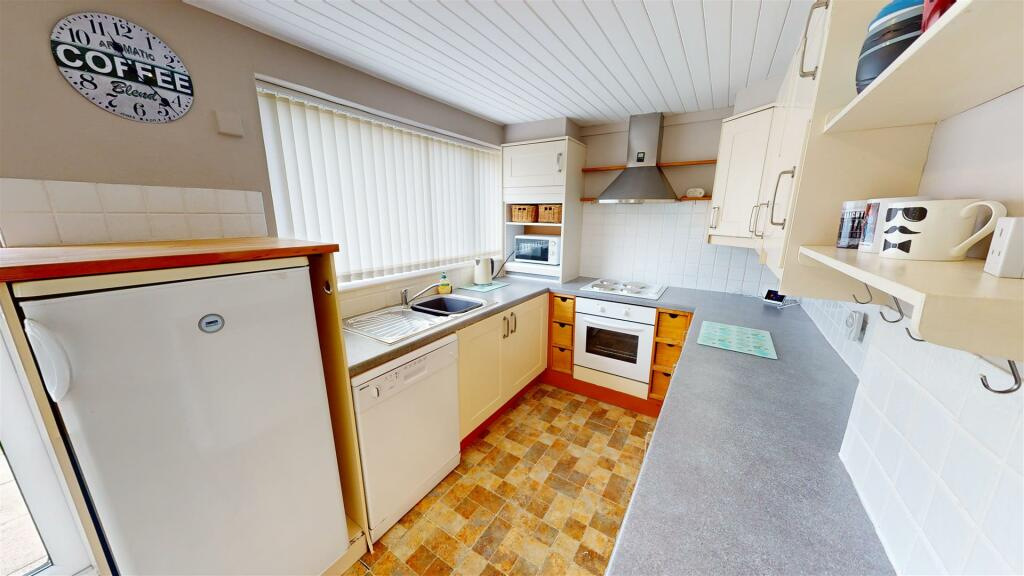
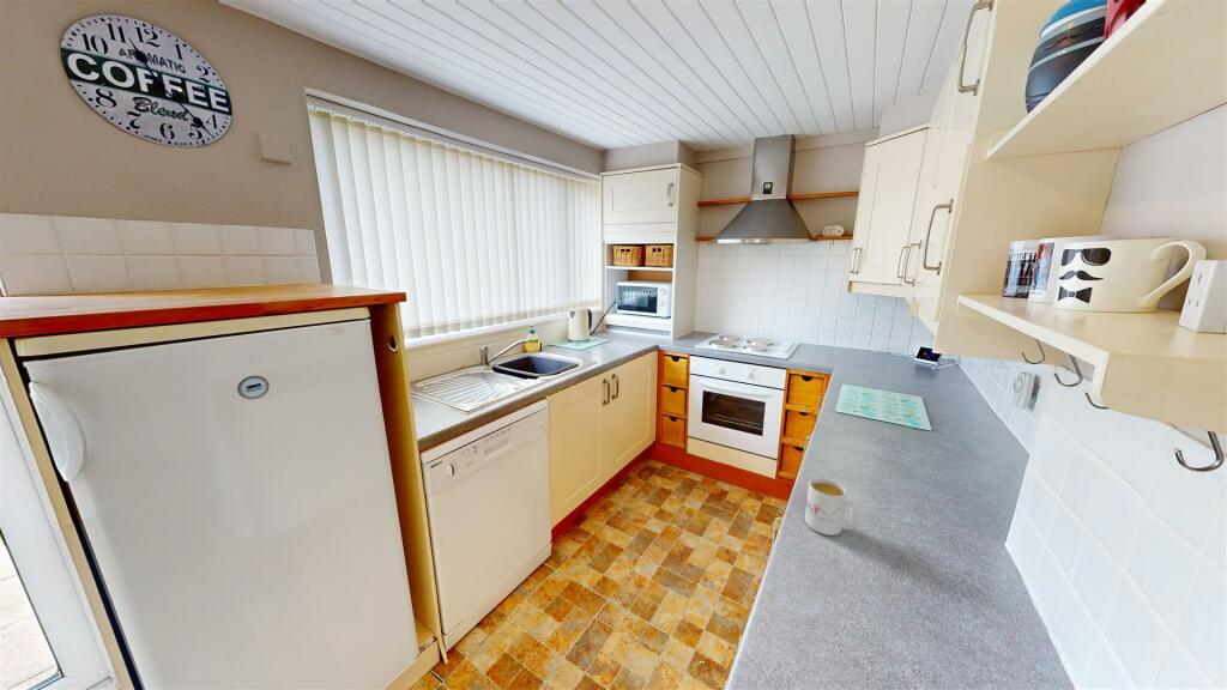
+ mug [804,477,860,537]
